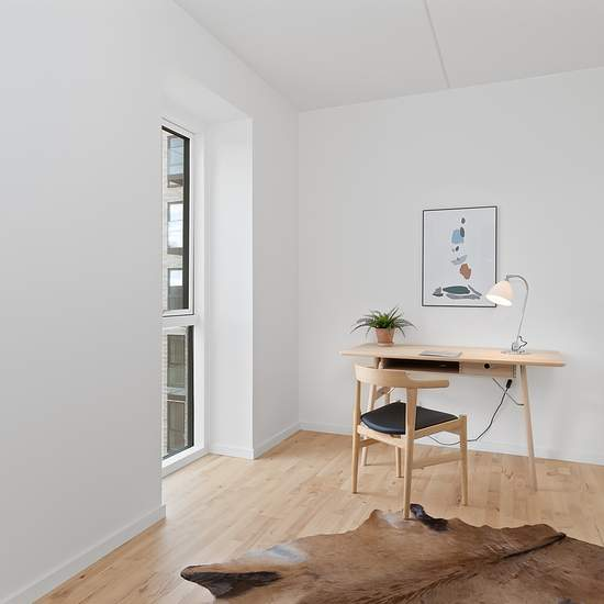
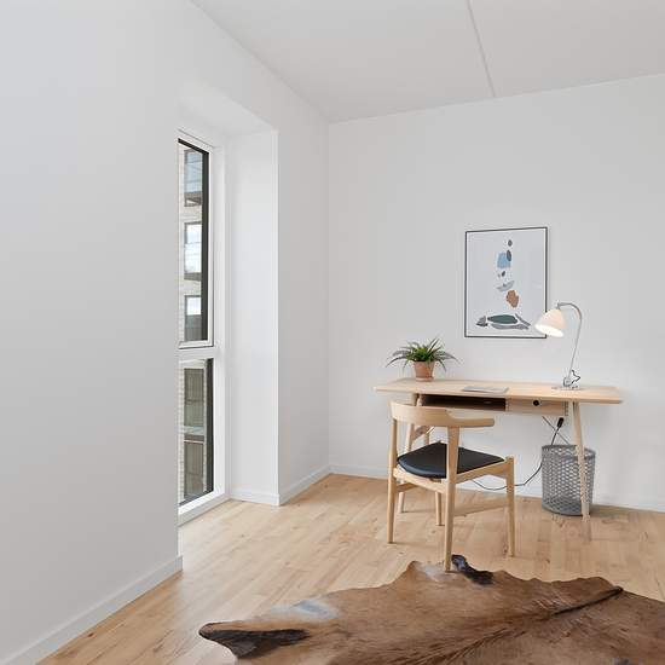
+ waste bin [540,444,597,516]
